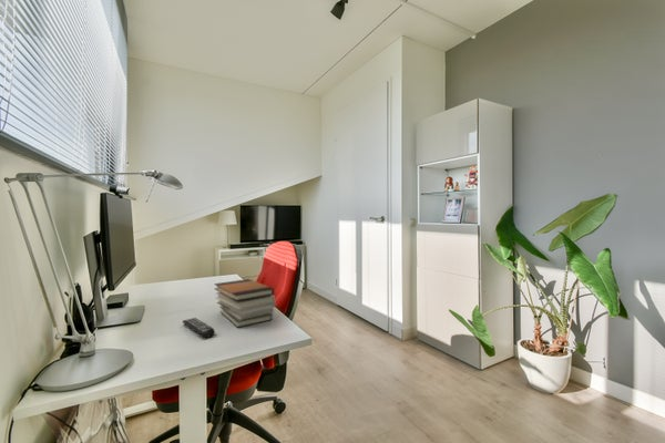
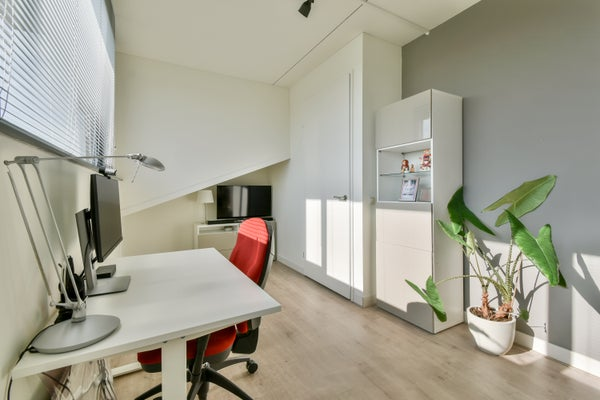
- book stack [213,278,276,329]
- remote control [182,317,216,339]
